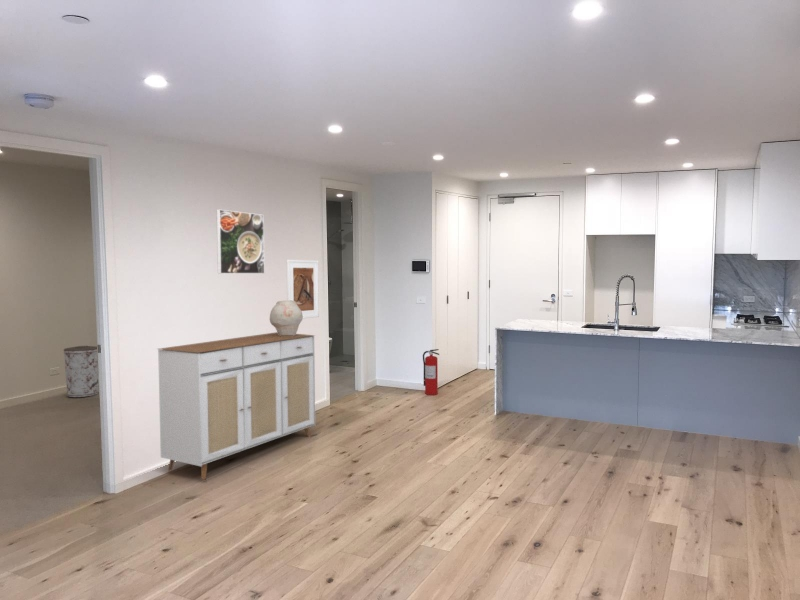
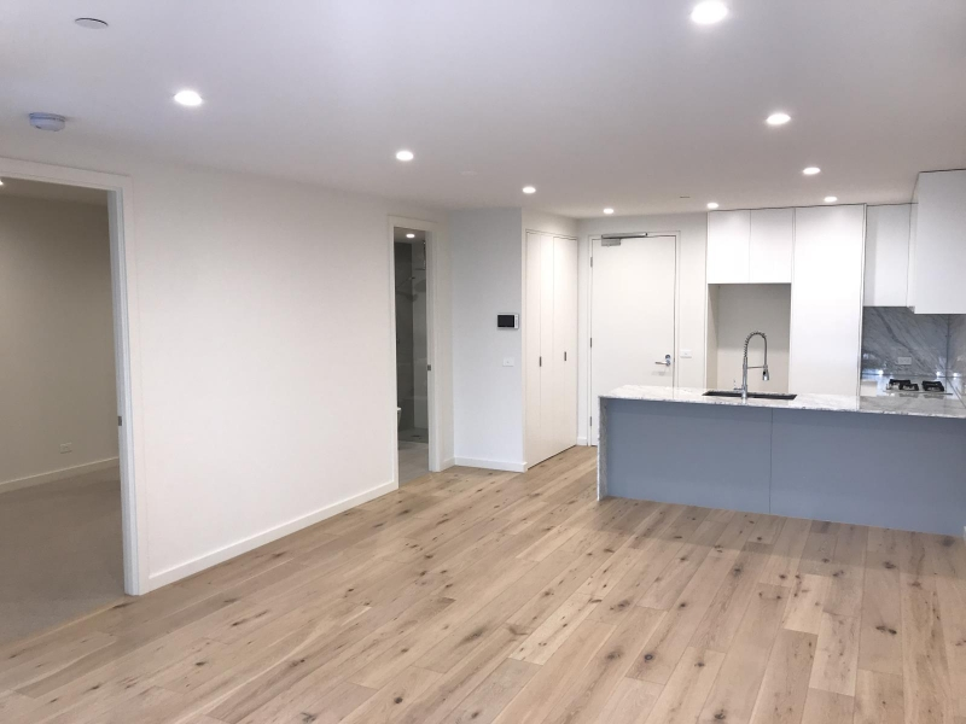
- fire extinguisher [422,348,440,396]
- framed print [216,209,266,275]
- vase [269,300,304,336]
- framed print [286,259,320,320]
- sideboard [157,331,316,480]
- trash can [63,345,100,398]
